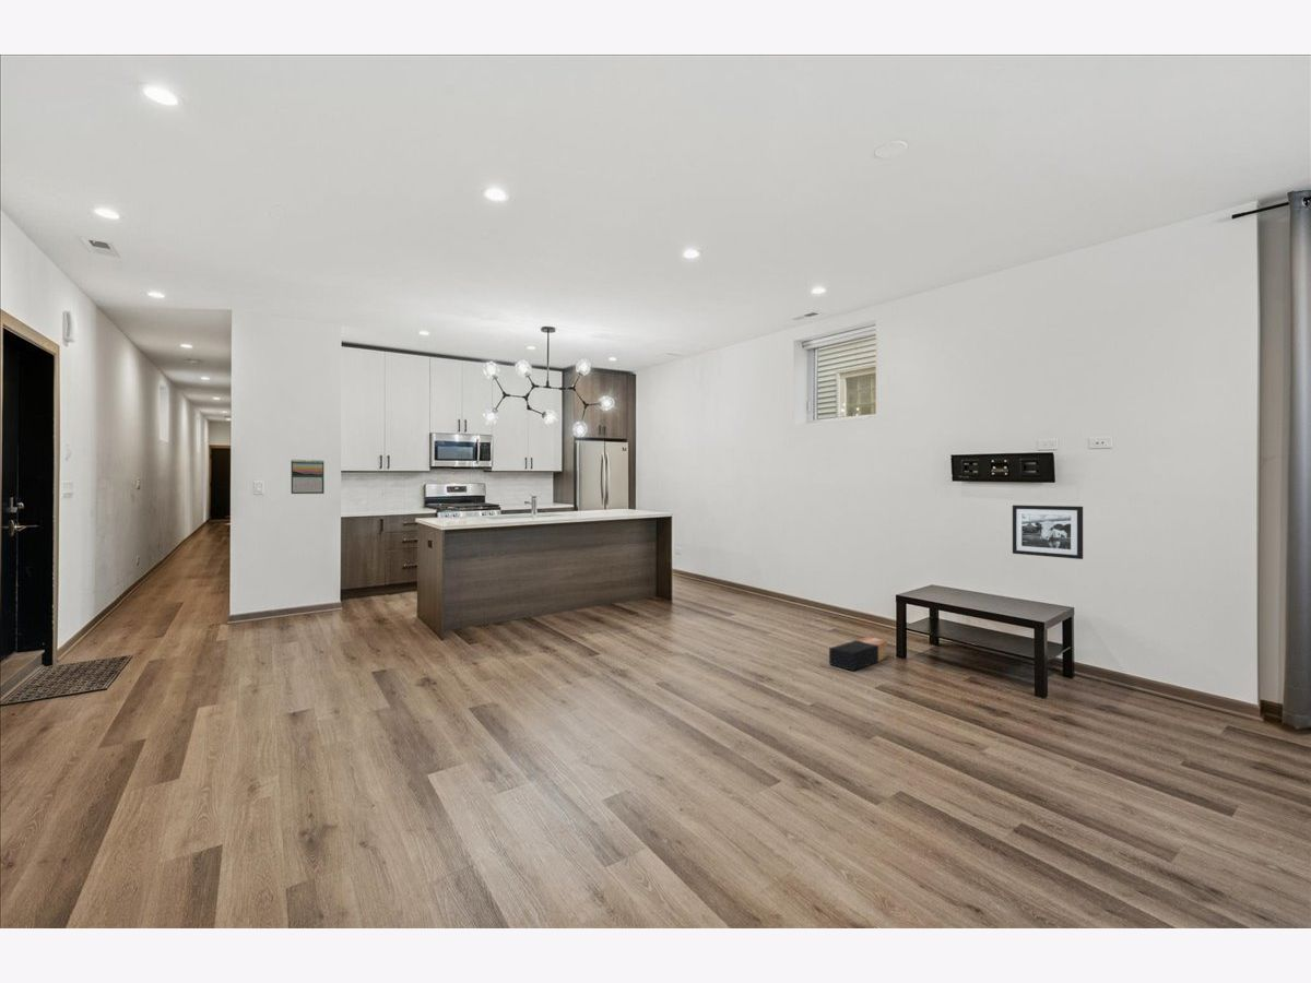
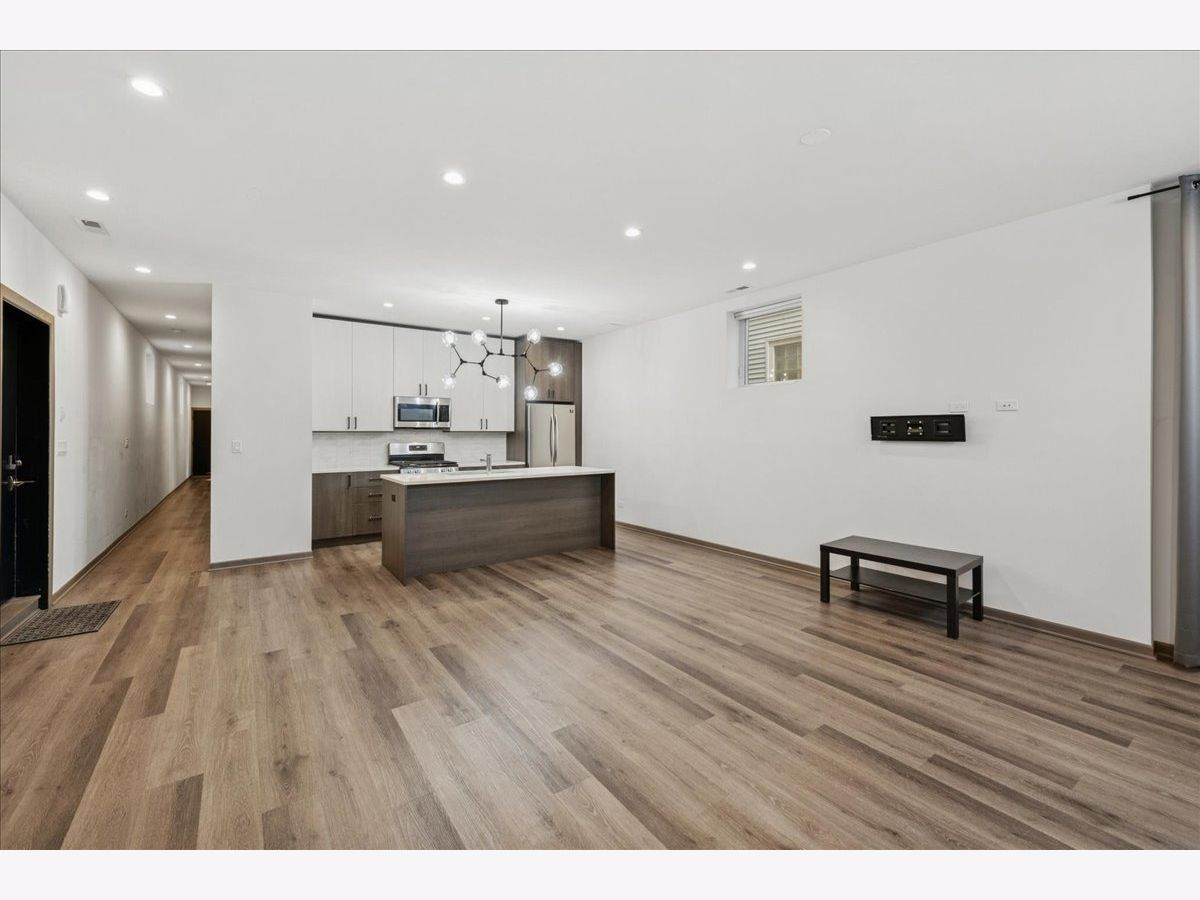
- picture frame [1012,505,1084,560]
- calendar [290,459,326,495]
- cardboard box [828,636,888,672]
